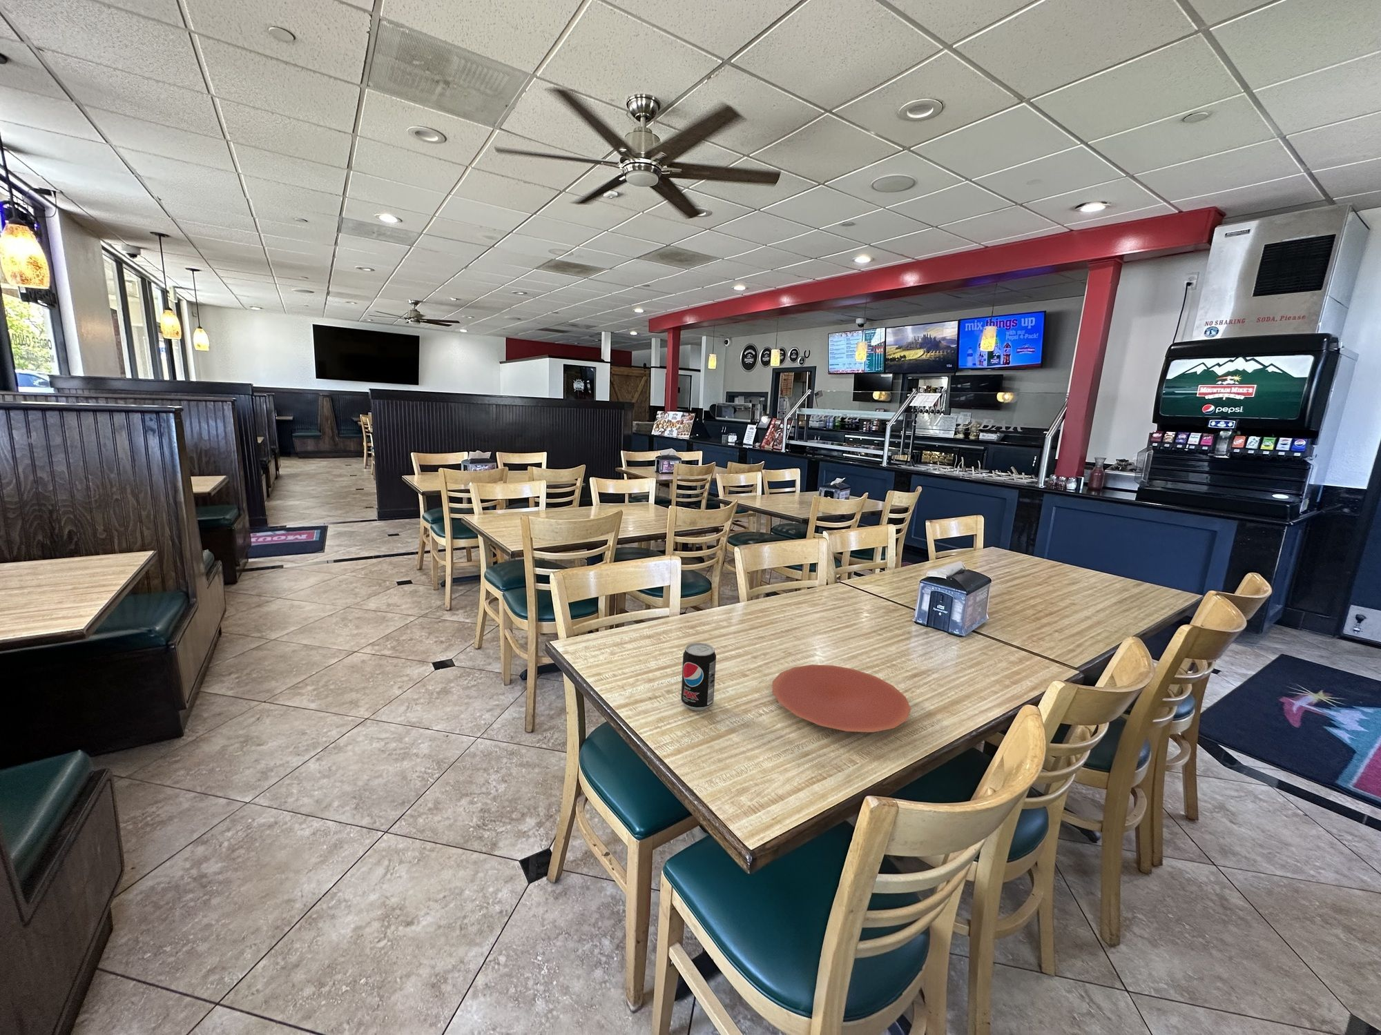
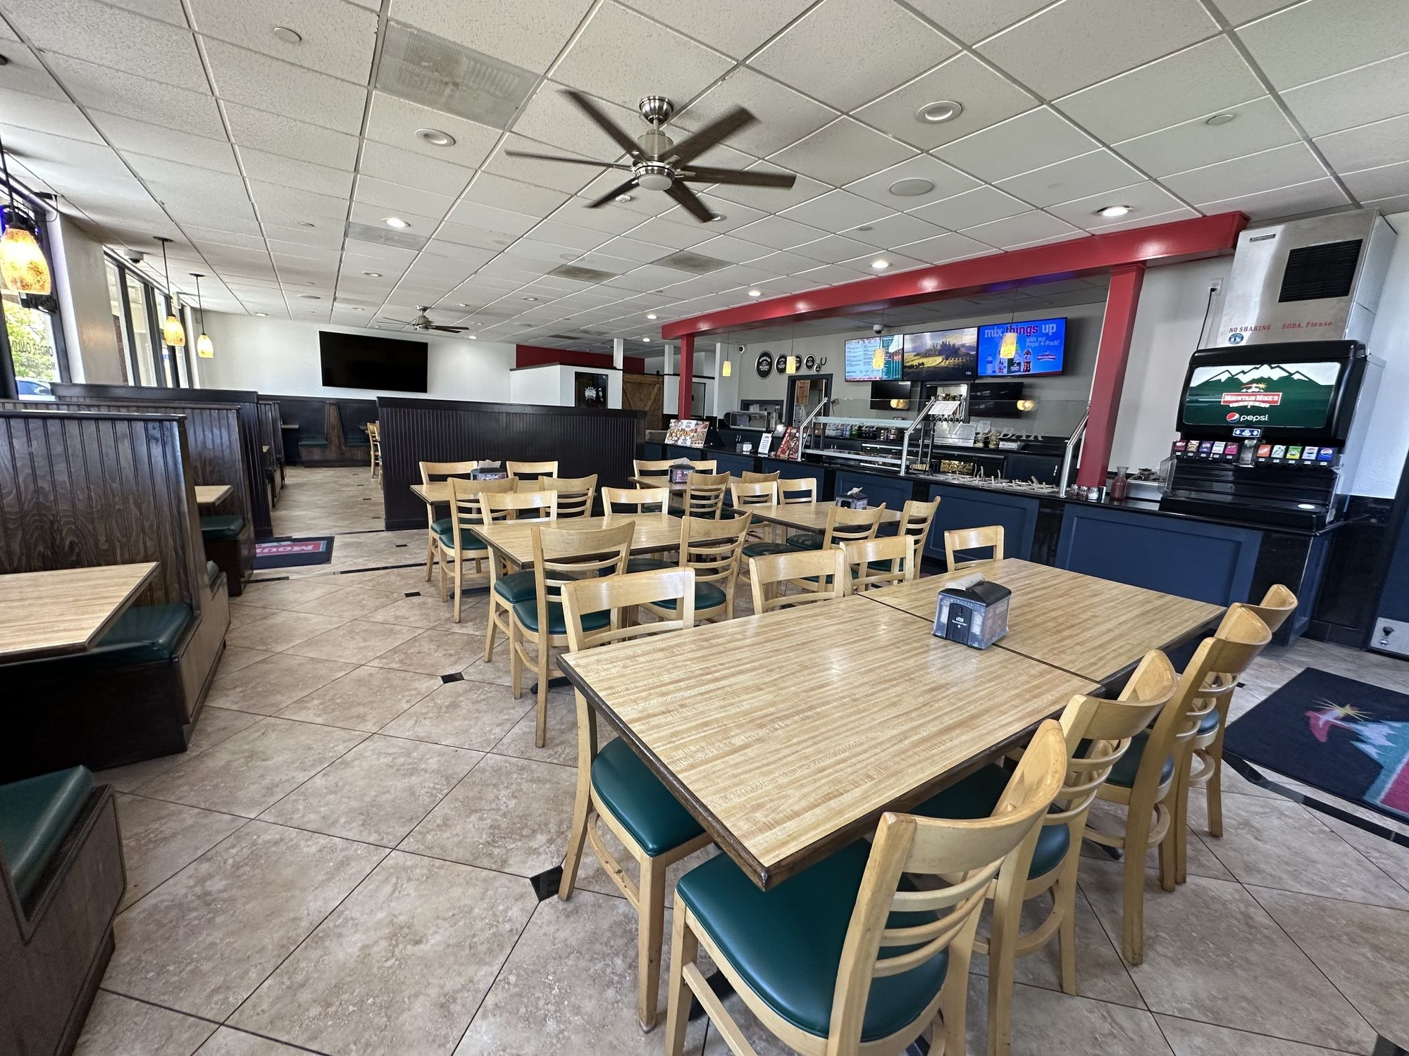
- plate [771,664,911,733]
- beverage can [680,643,717,711]
